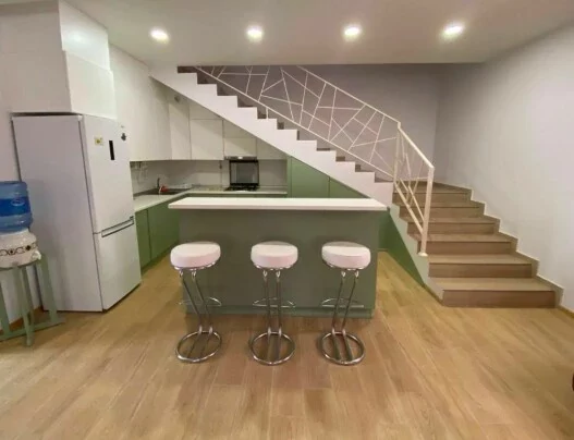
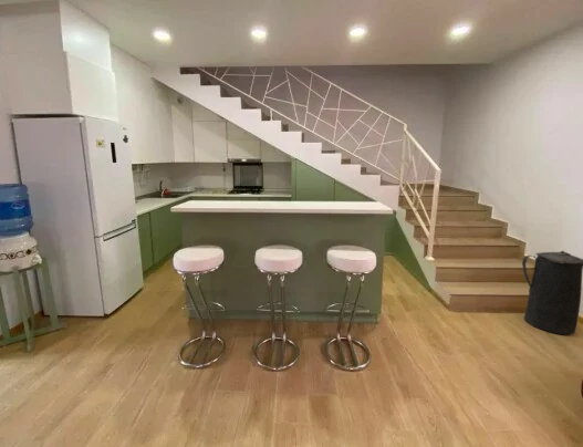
+ trash can [521,250,583,336]
